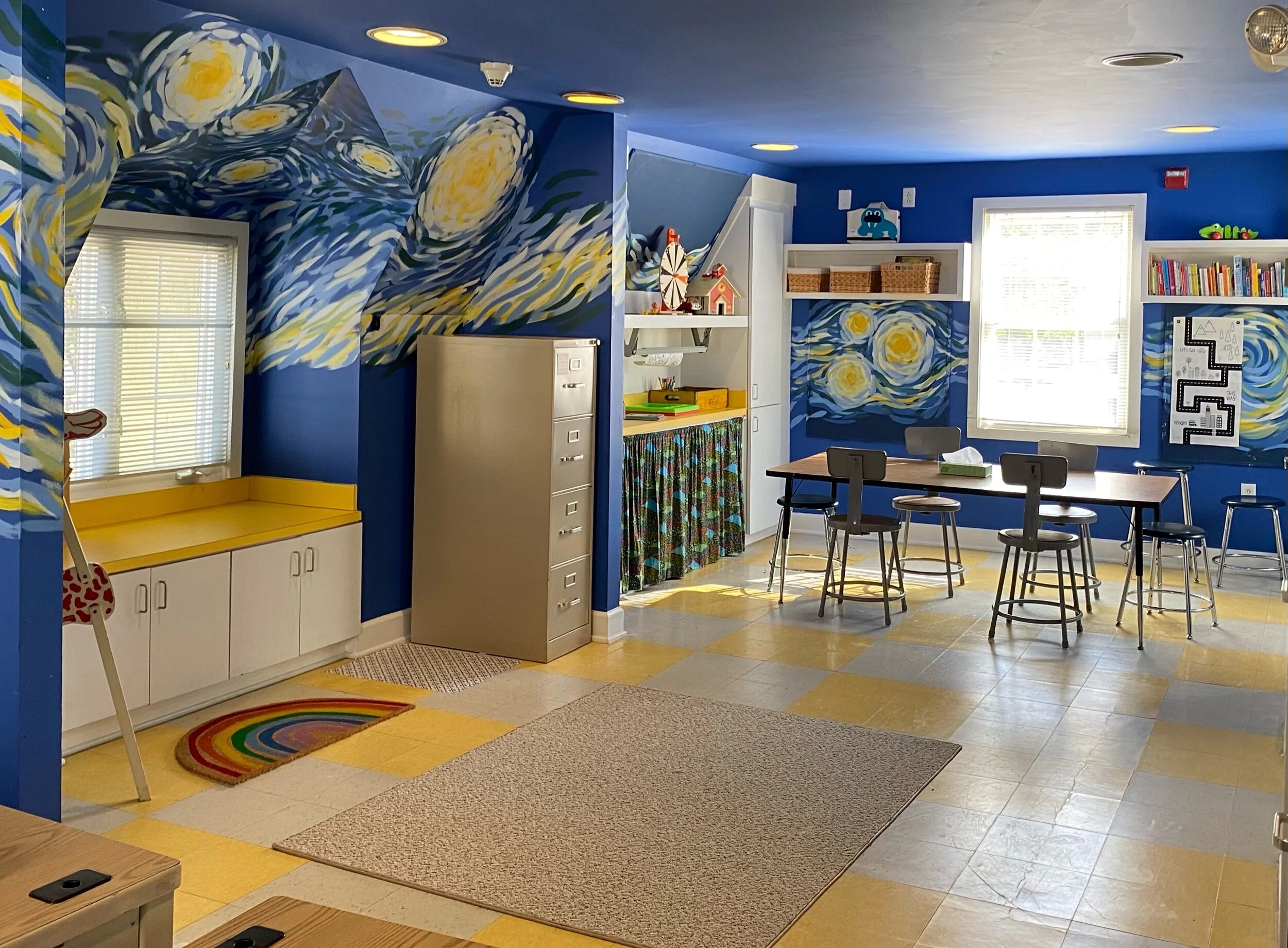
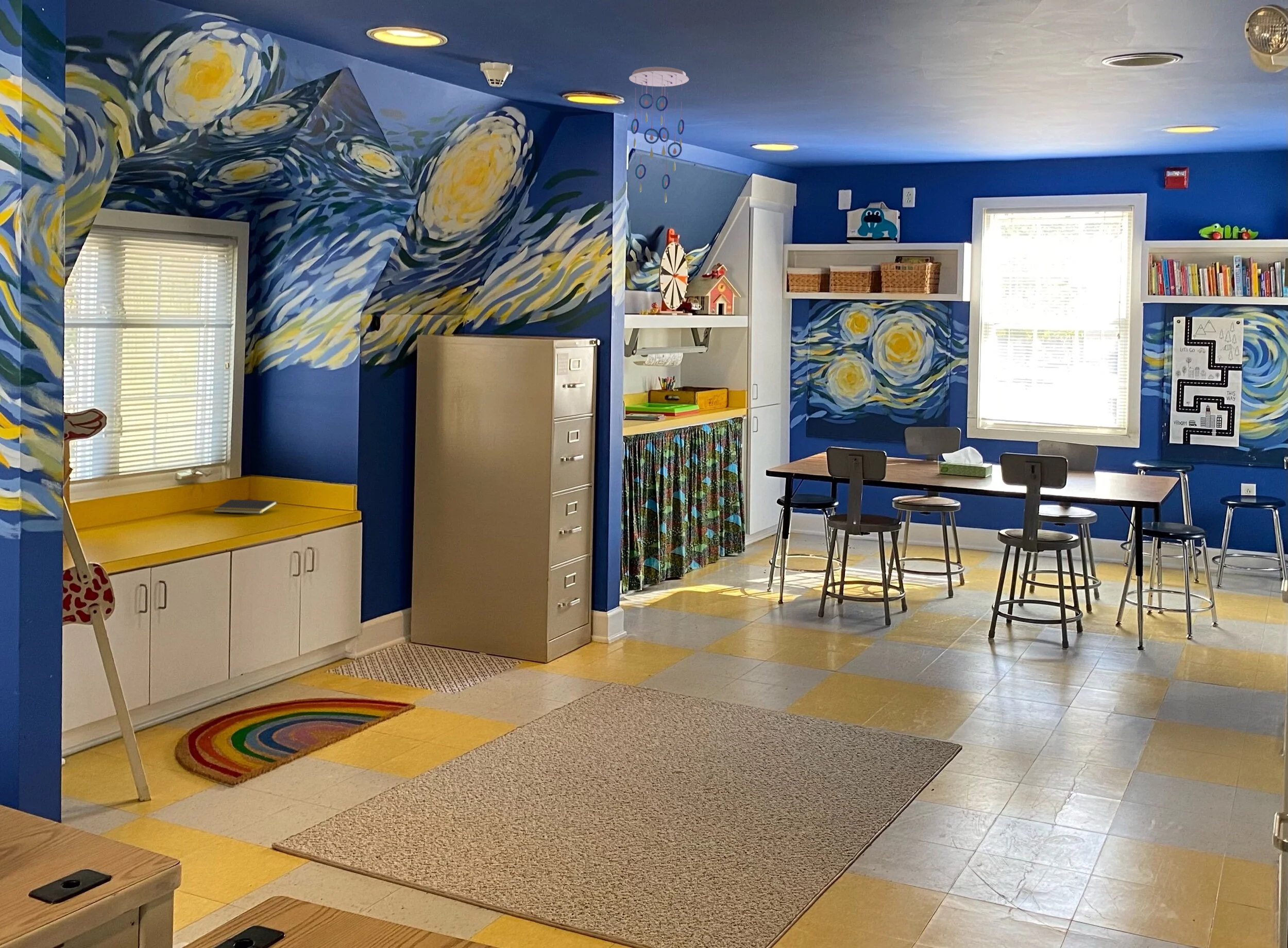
+ ceiling mobile [629,66,689,203]
+ notepad [213,499,278,514]
